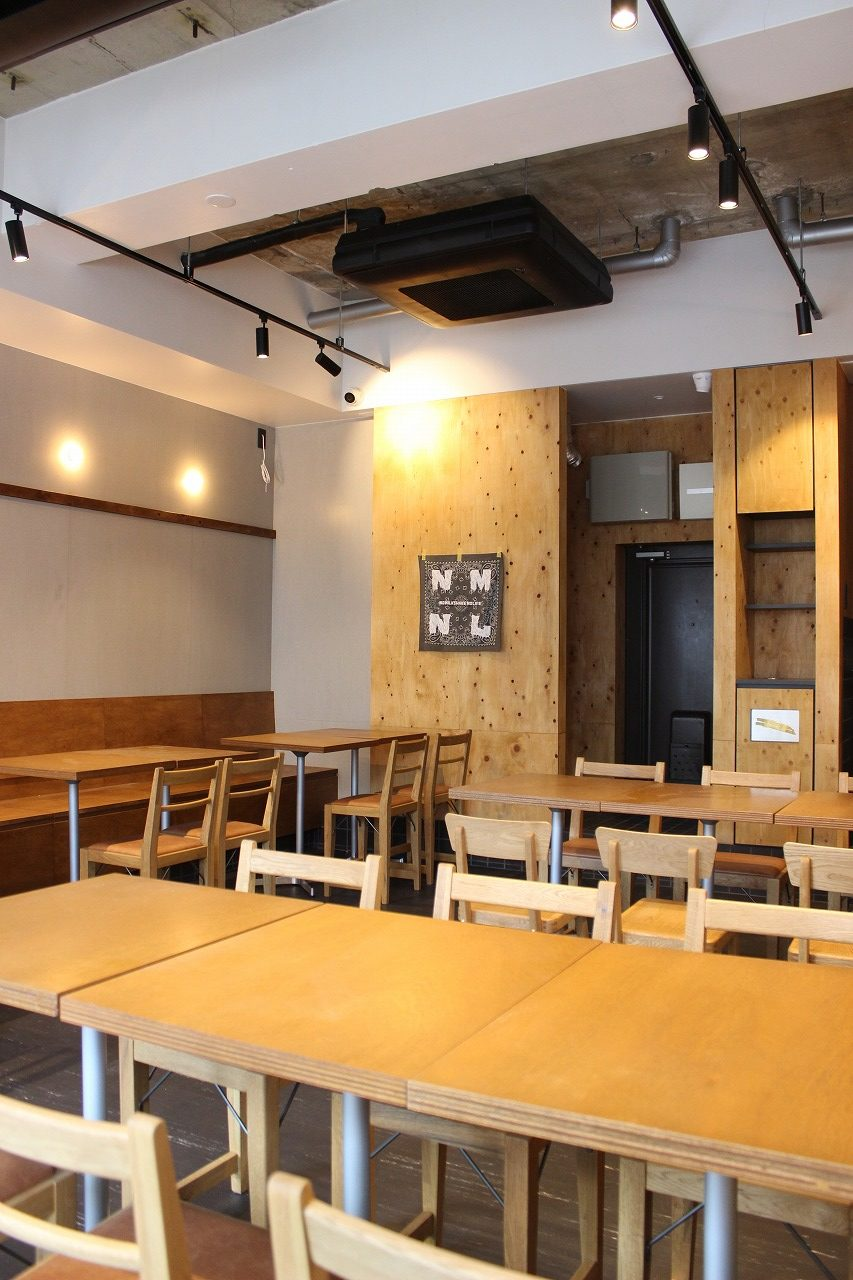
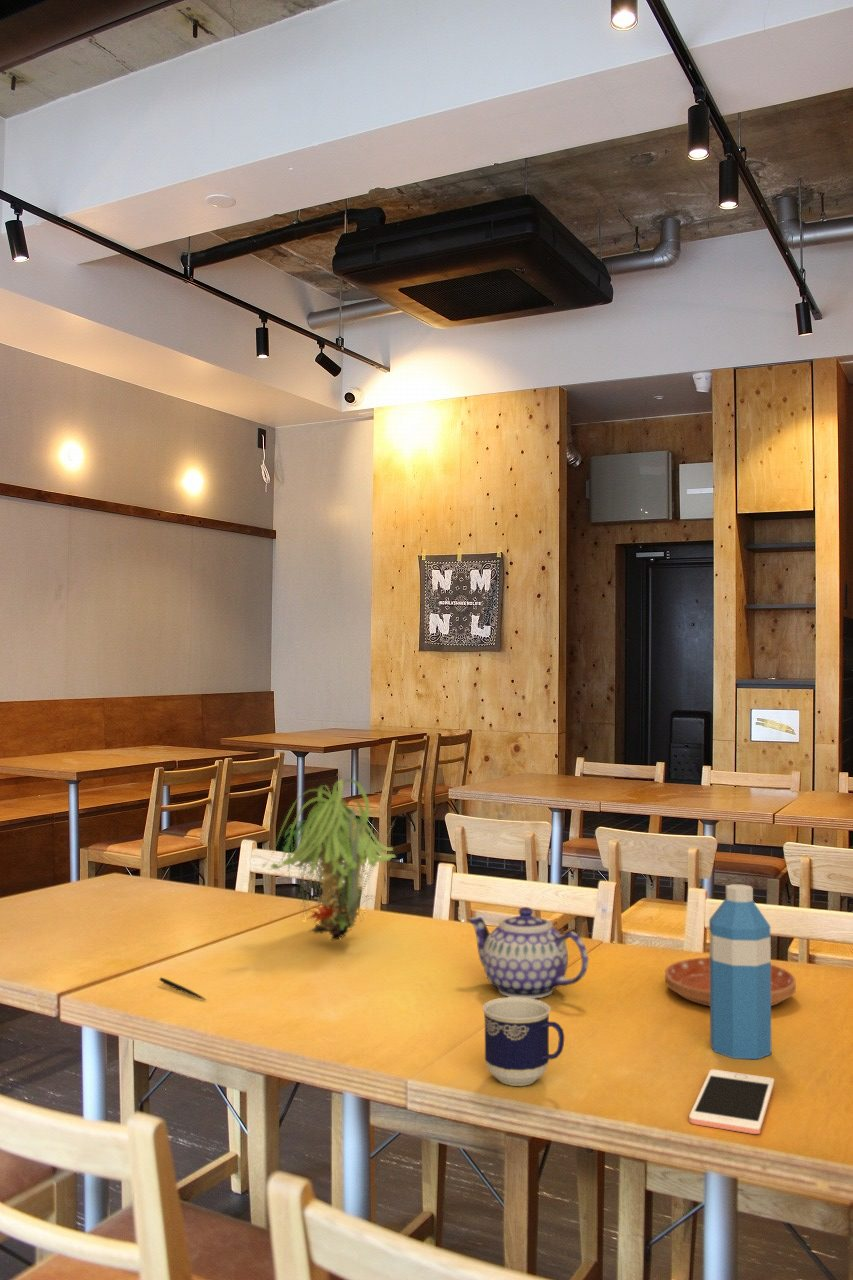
+ teapot [467,906,589,999]
+ water bottle [708,883,772,1060]
+ pen [158,976,207,1001]
+ cell phone [688,1068,775,1135]
+ cup [482,996,565,1087]
+ saucer [664,956,797,1007]
+ plant [261,778,397,941]
